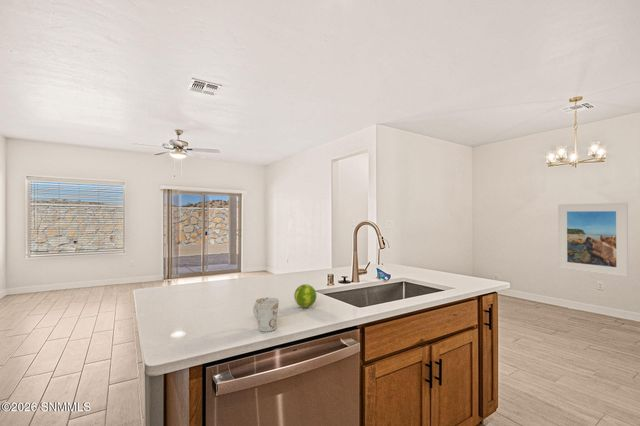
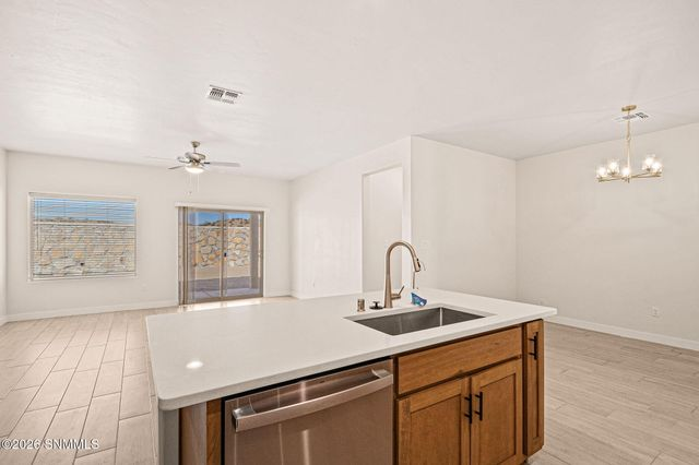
- mug [252,296,280,333]
- fruit [293,283,317,309]
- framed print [557,202,629,278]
